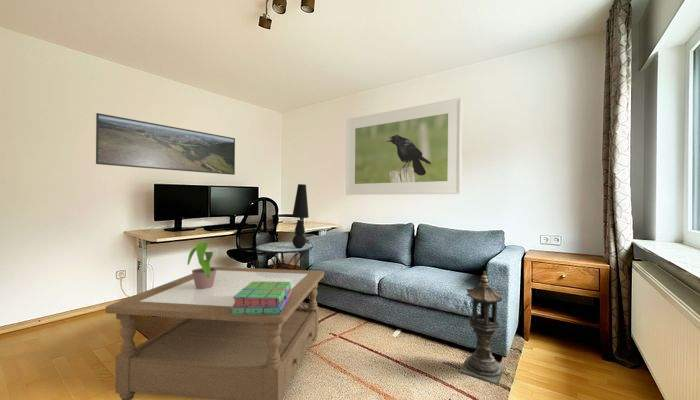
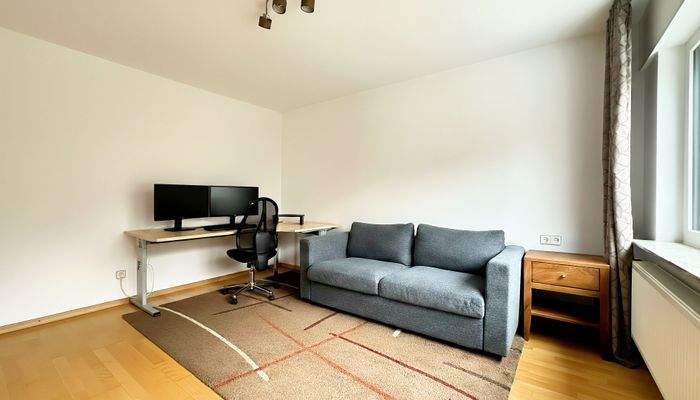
- table lamp [291,183,310,248]
- side table [255,241,314,308]
- coffee table [105,266,325,400]
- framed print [95,112,236,176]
- stack of books [231,281,292,315]
- lantern [458,270,506,386]
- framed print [345,97,463,196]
- potted plant [187,241,223,289]
